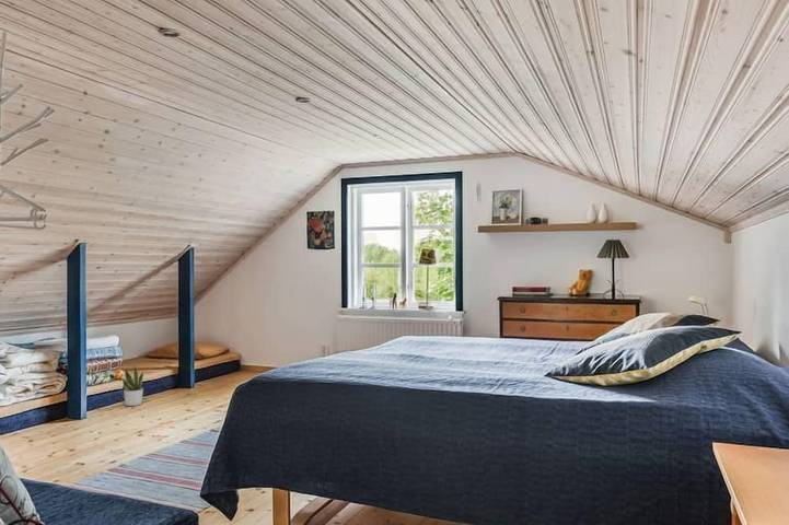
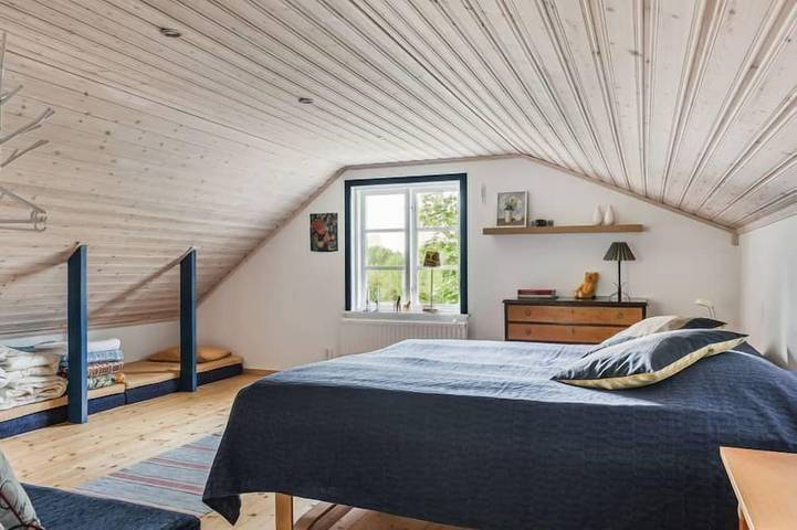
- potted plant [121,365,144,407]
